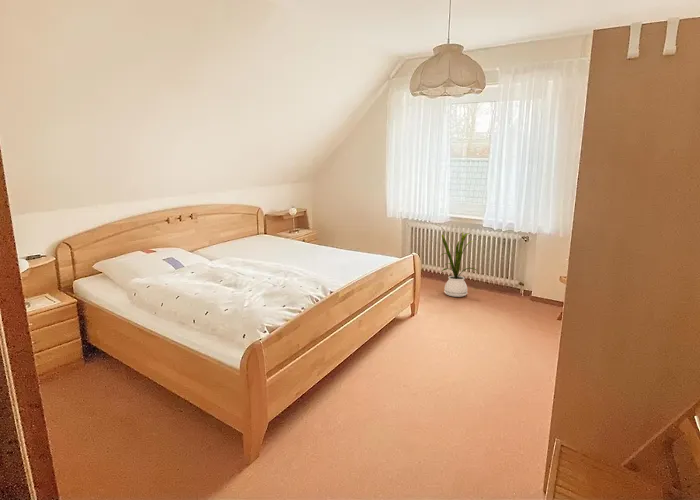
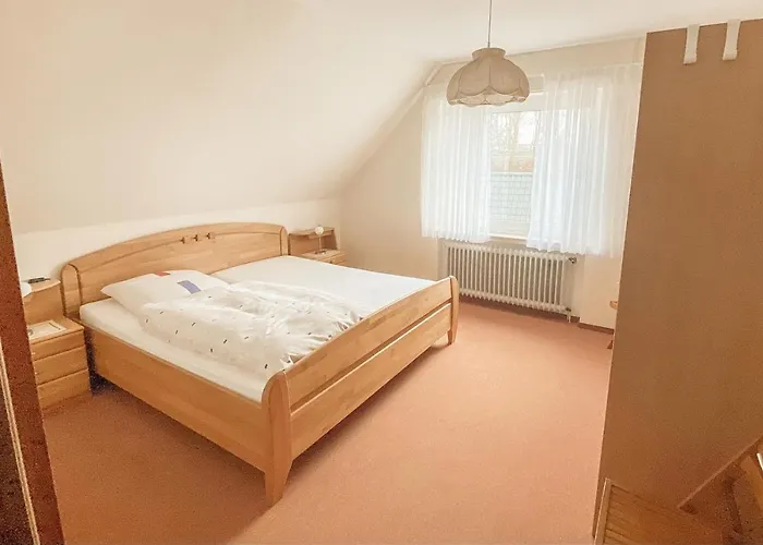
- house plant [434,223,478,298]
